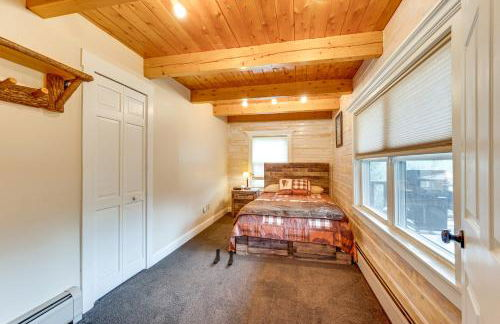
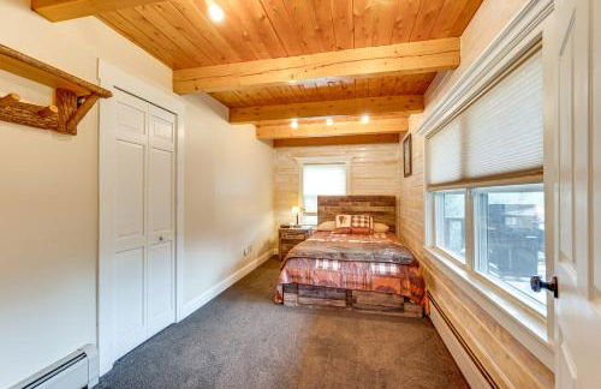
- boots [212,248,234,266]
